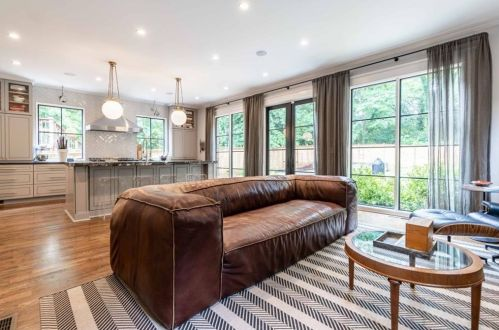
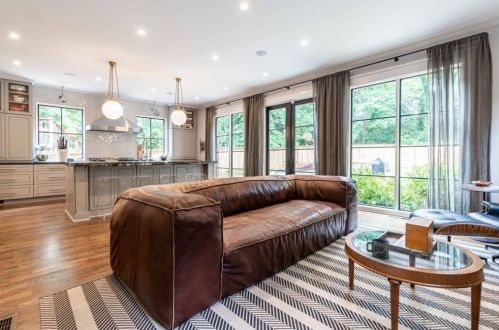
+ cup [365,237,390,260]
